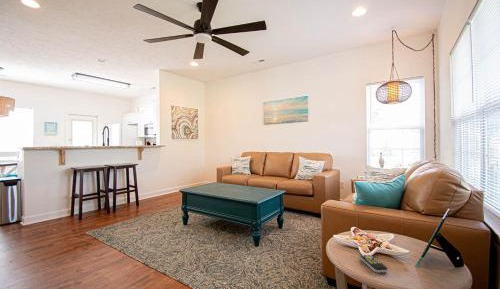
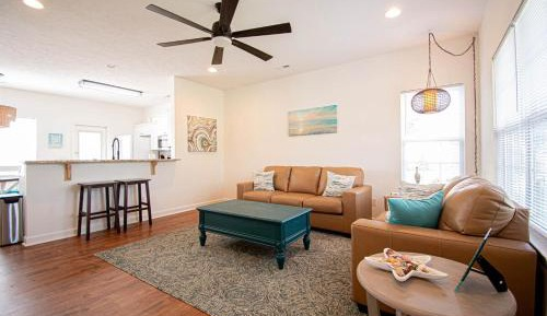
- remote control [360,254,389,274]
